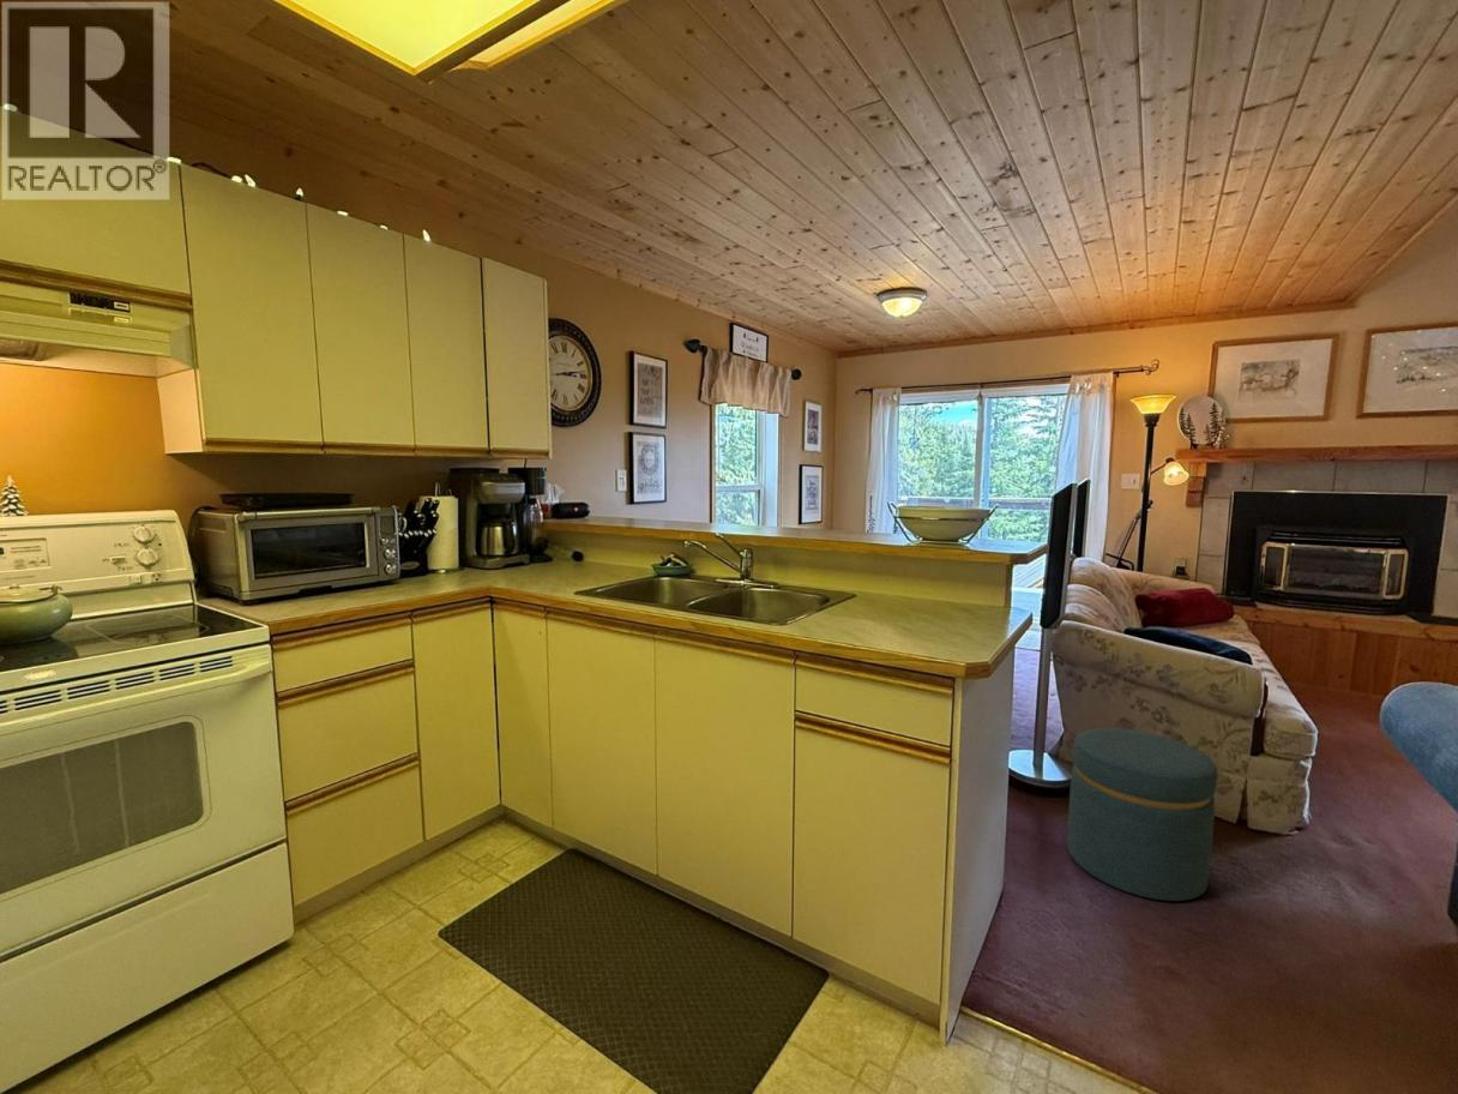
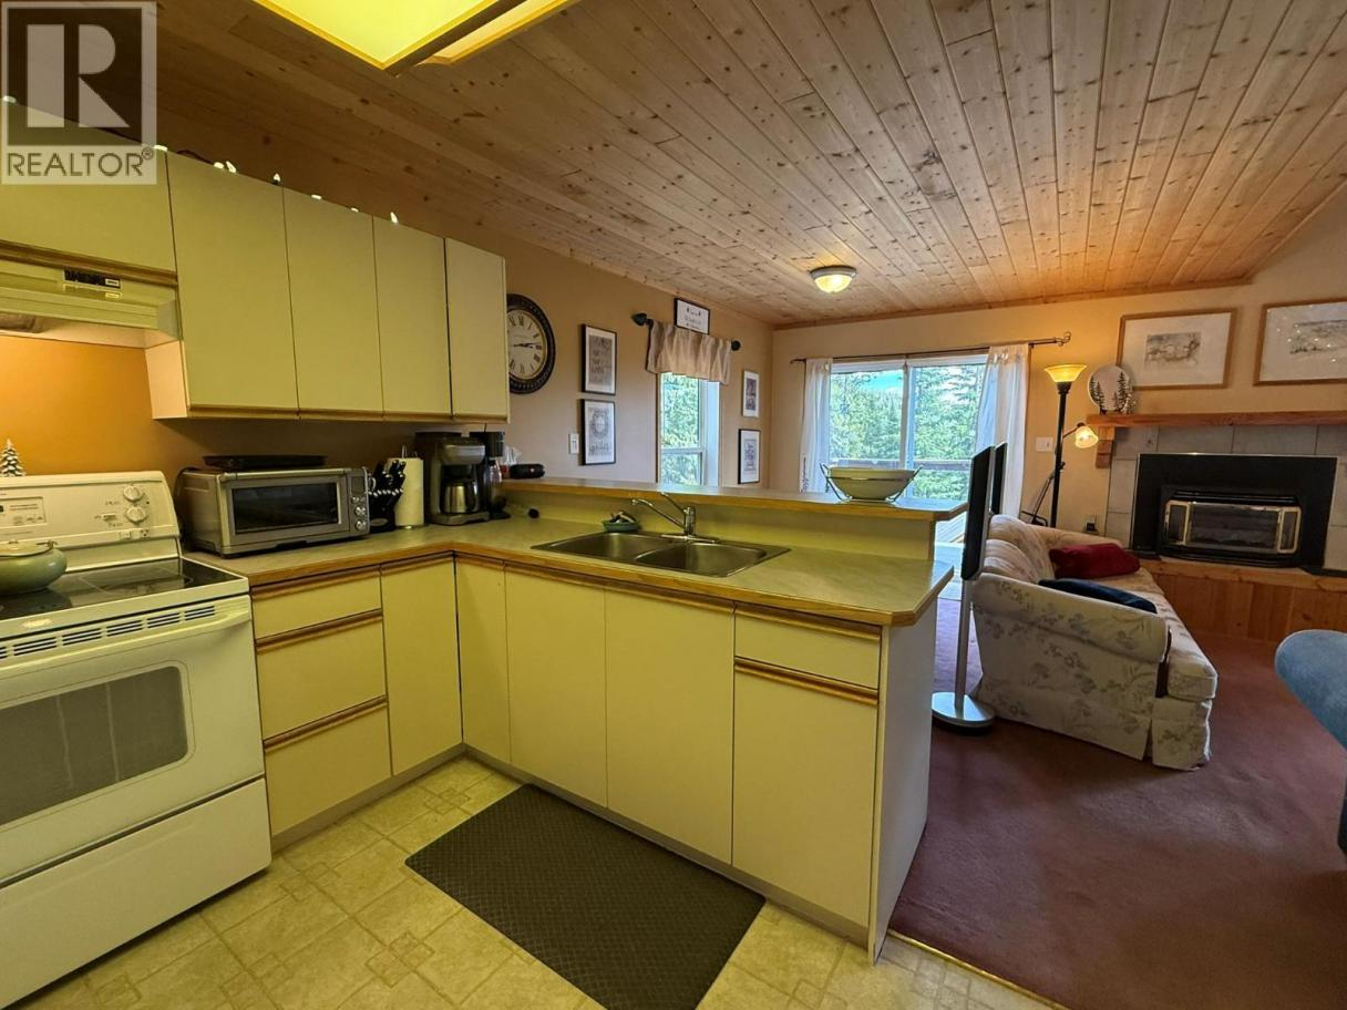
- ottoman [1066,727,1218,902]
